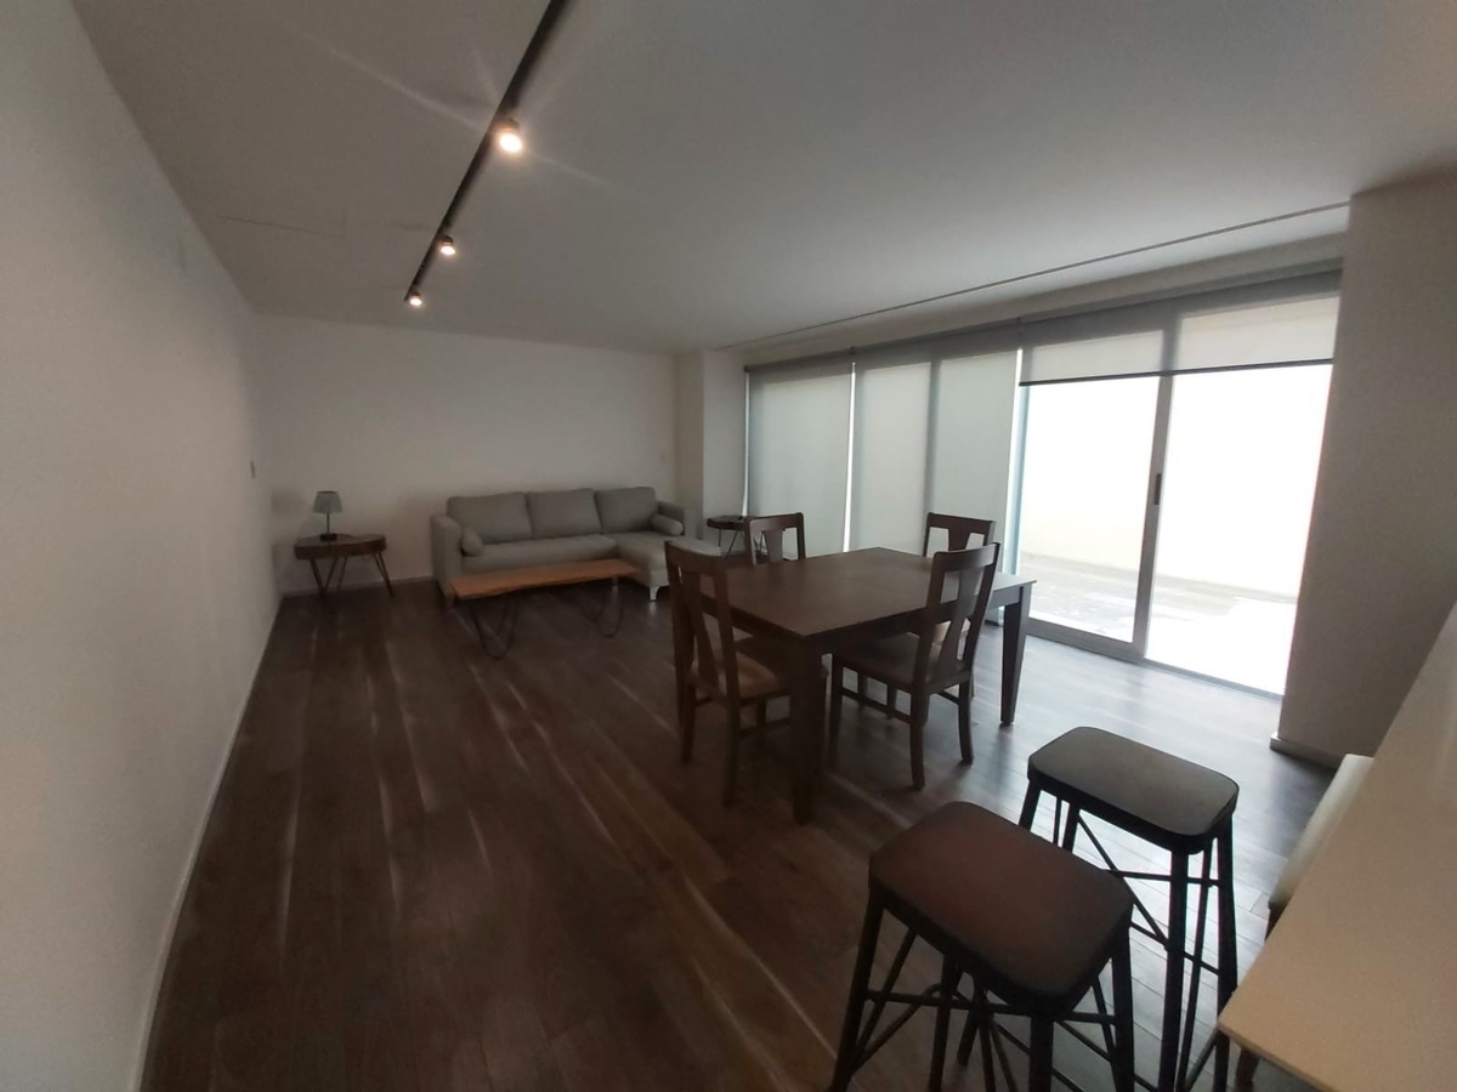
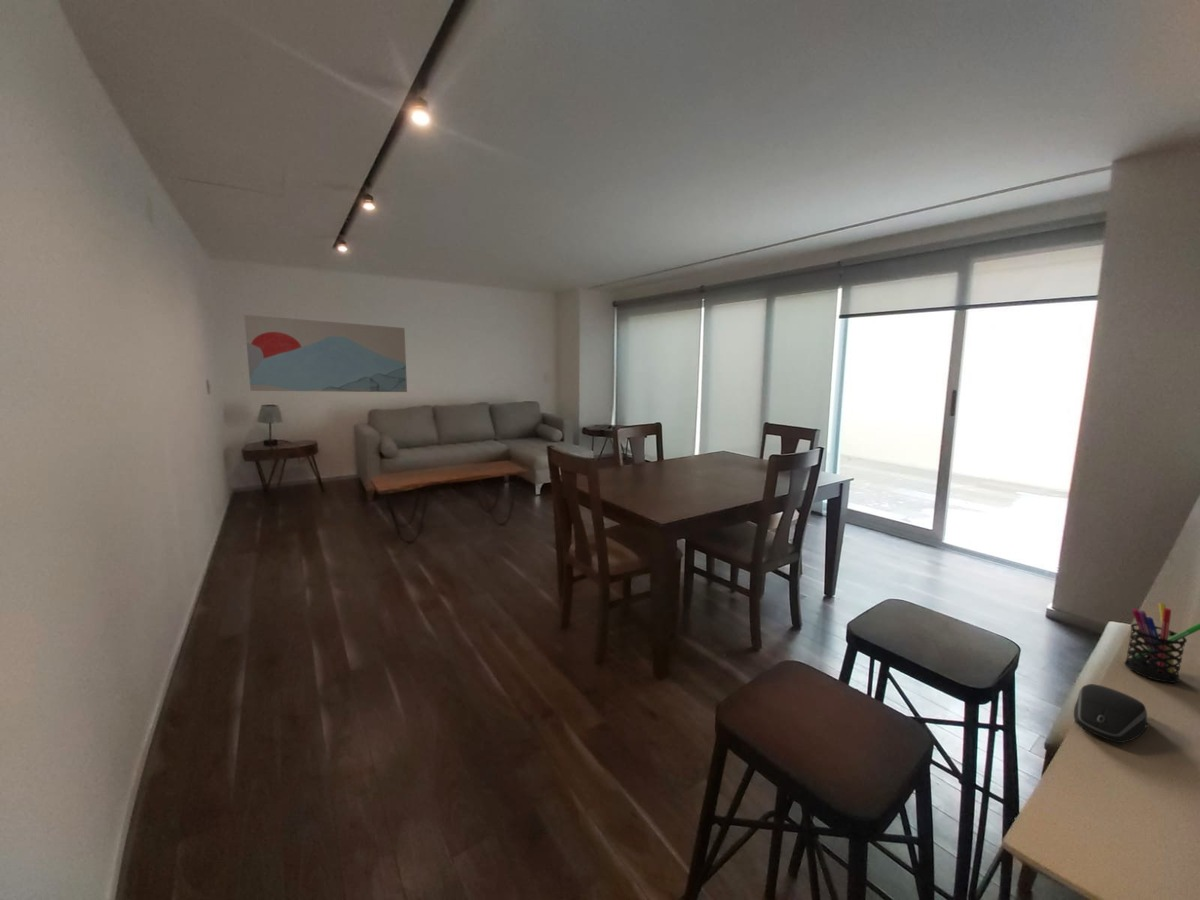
+ pen holder [1123,602,1200,684]
+ wall art [243,314,408,393]
+ computer mouse [1073,683,1148,744]
